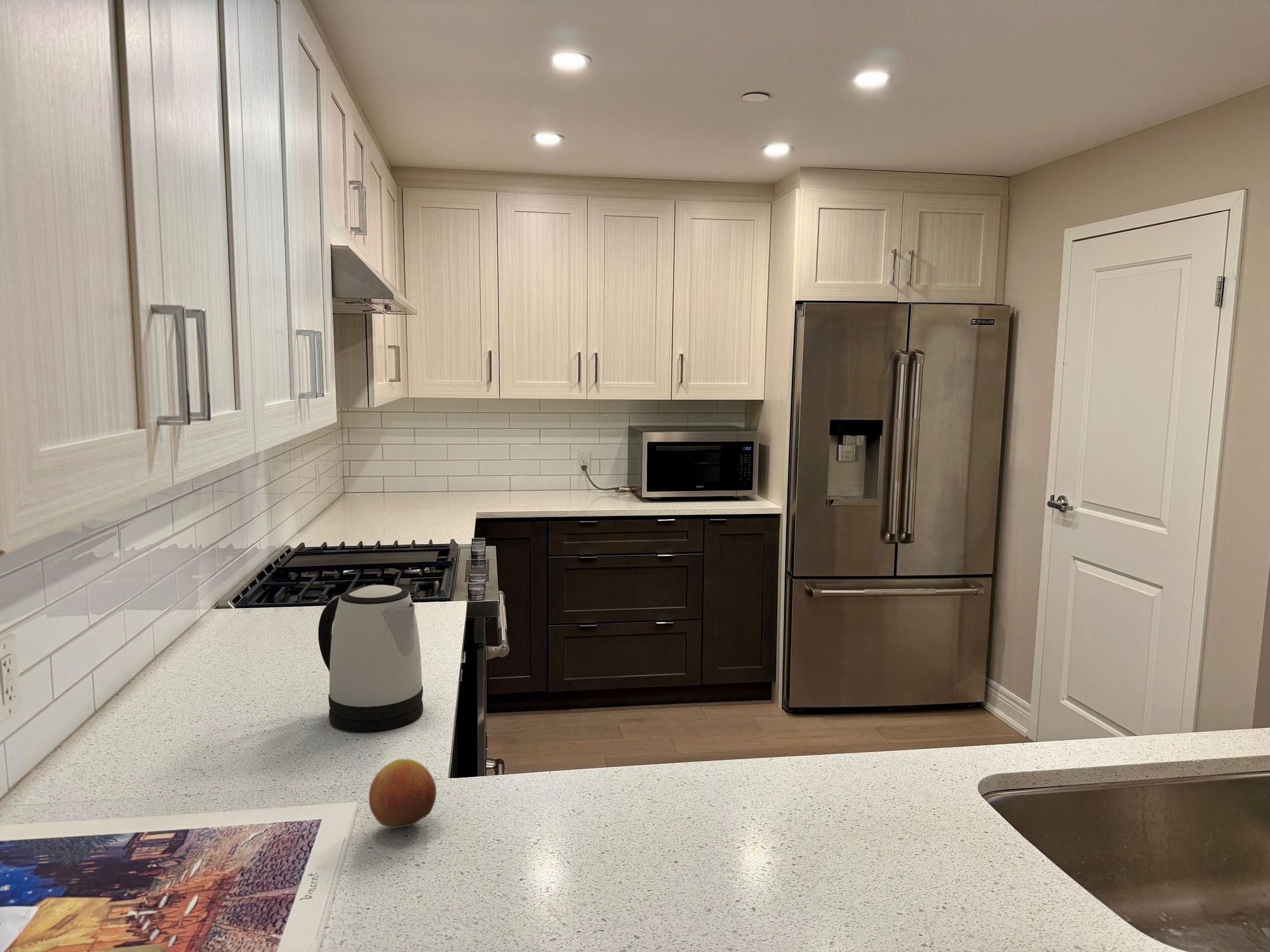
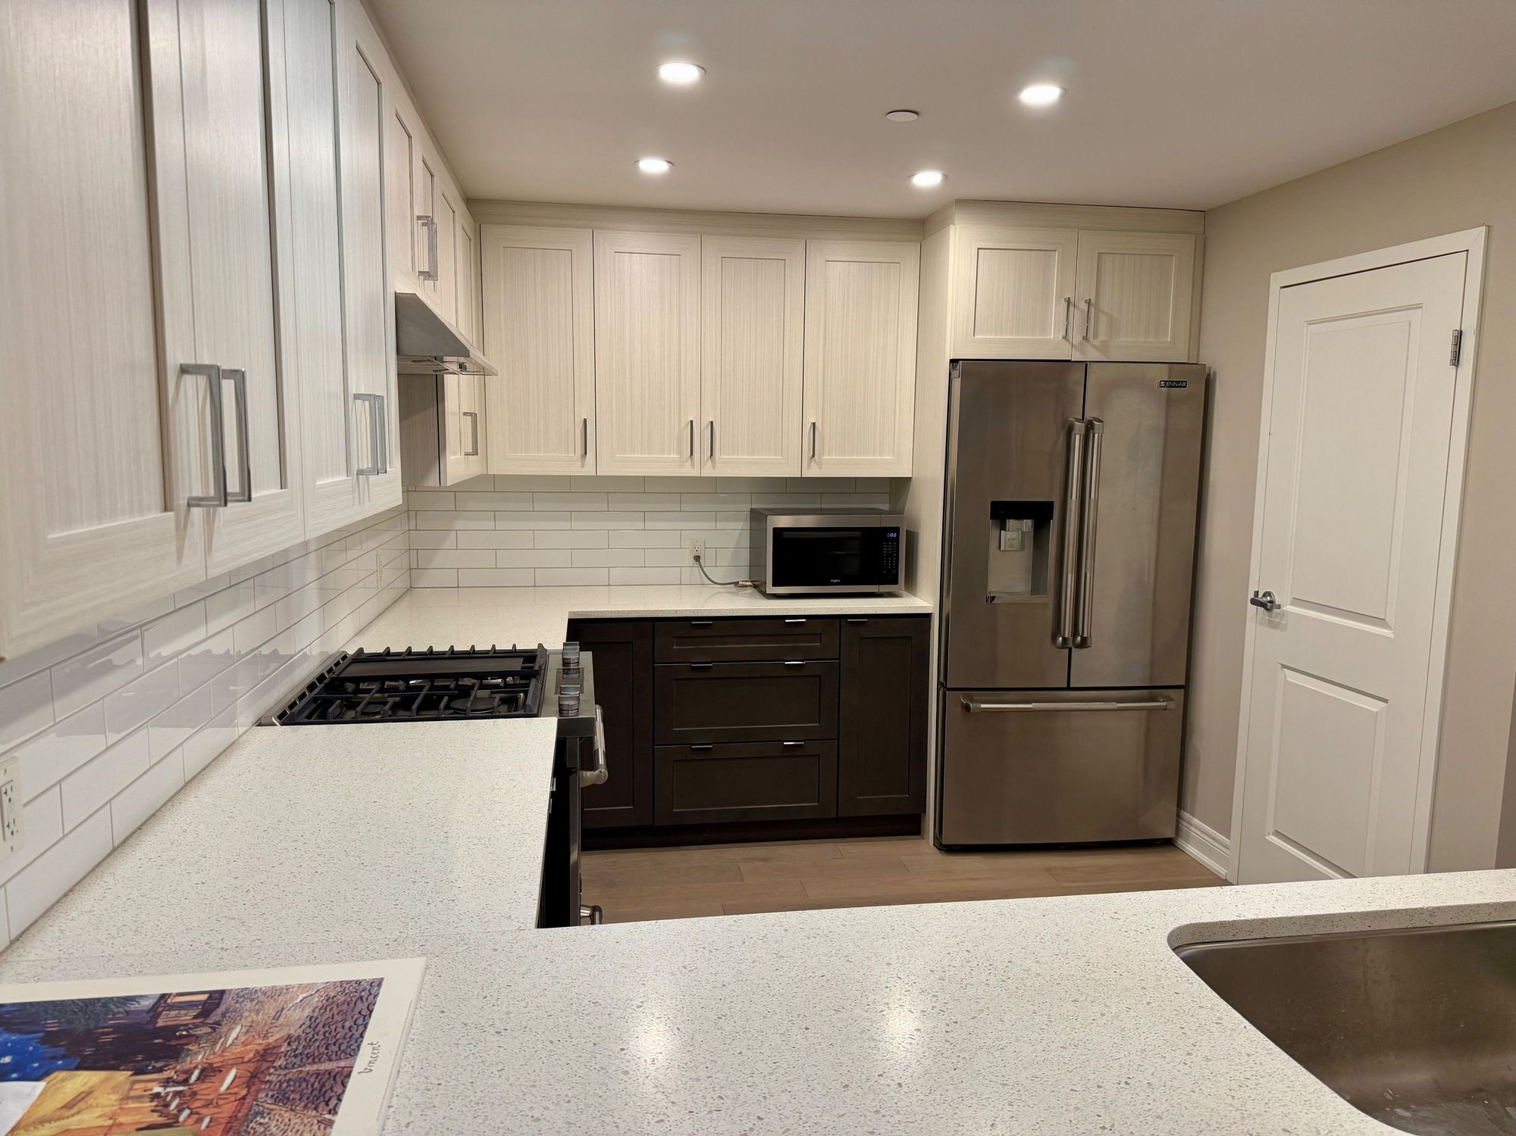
- apple [368,758,437,829]
- kettle [318,584,424,734]
